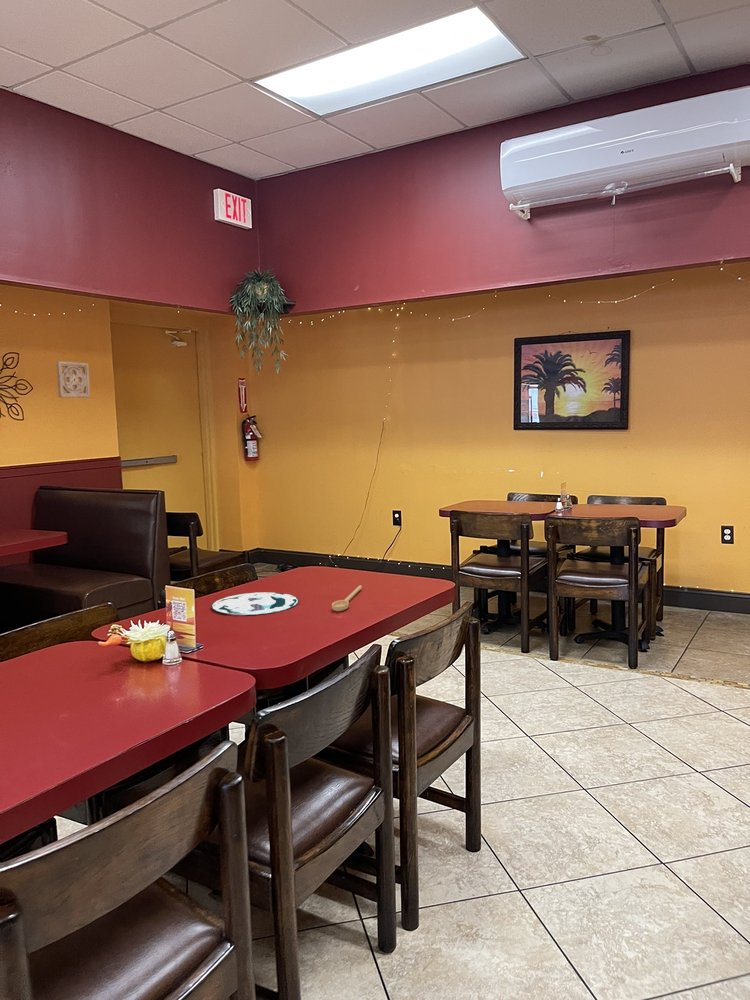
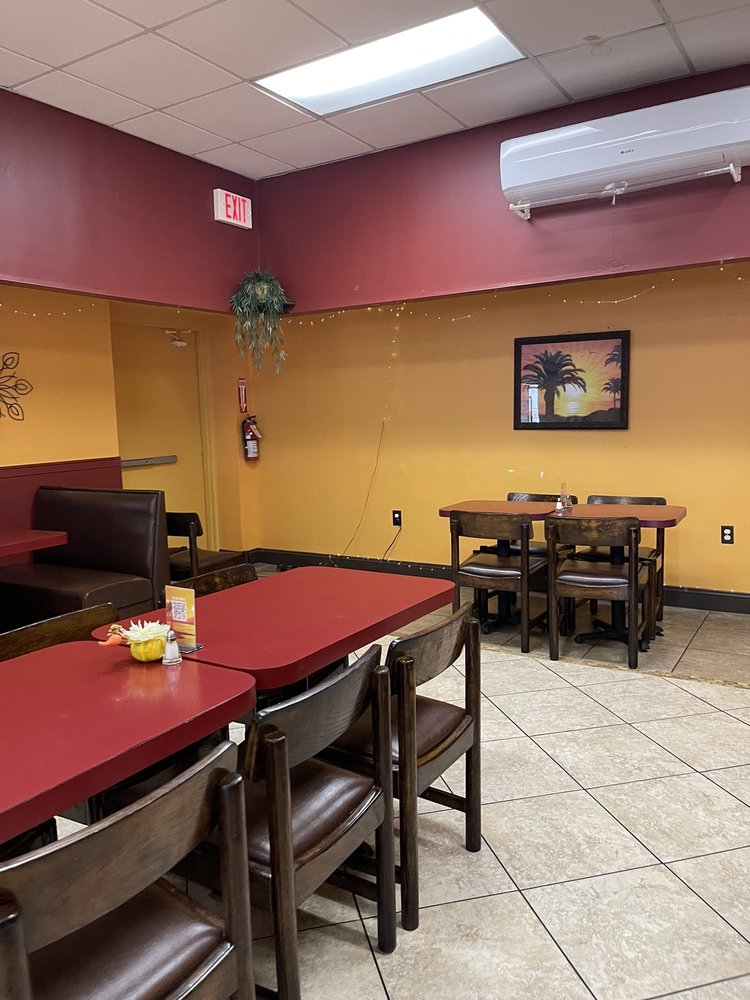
- spoon [331,584,363,612]
- wall ornament [55,360,91,399]
- plate [210,591,300,616]
